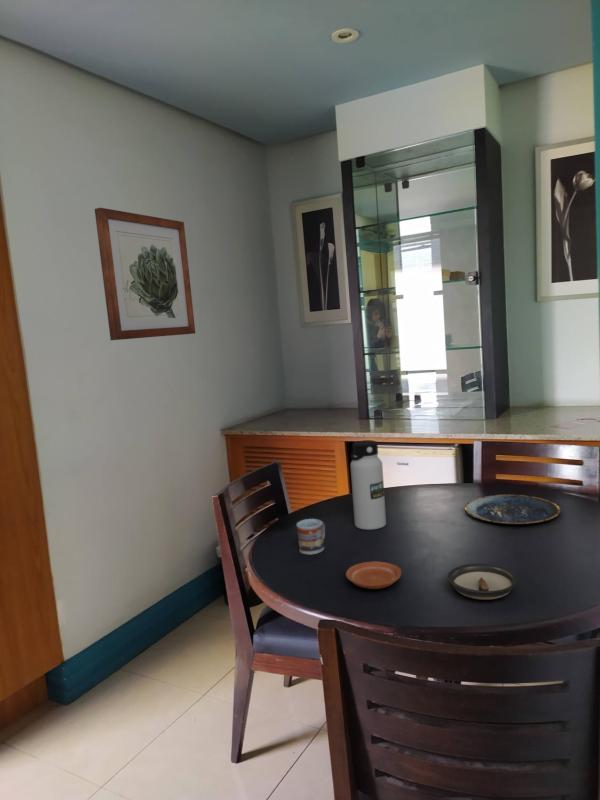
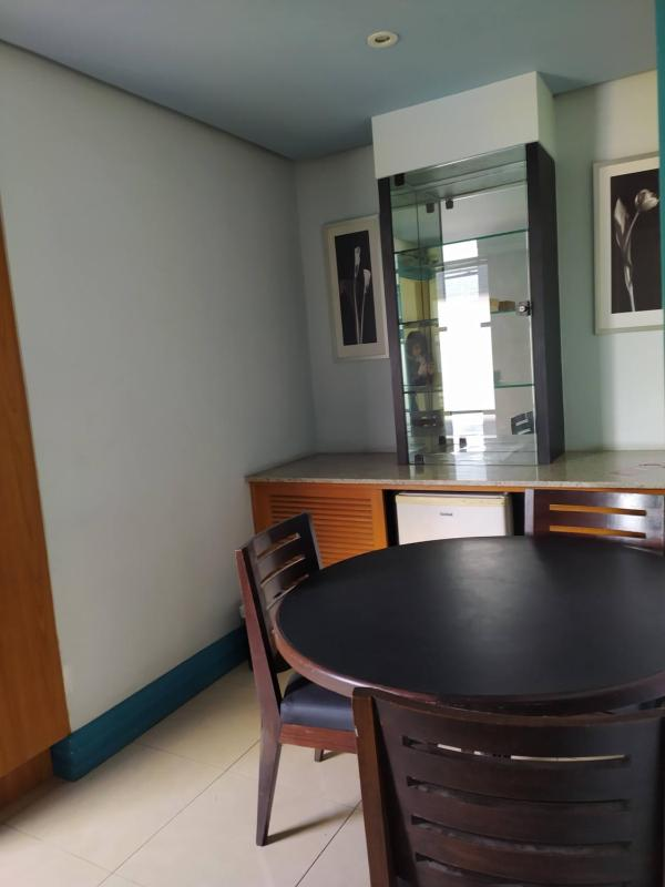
- cup [295,518,326,556]
- wall art [94,207,196,341]
- water bottle [349,439,387,531]
- plate [464,494,561,525]
- plate [345,561,402,590]
- saucer [447,563,519,601]
